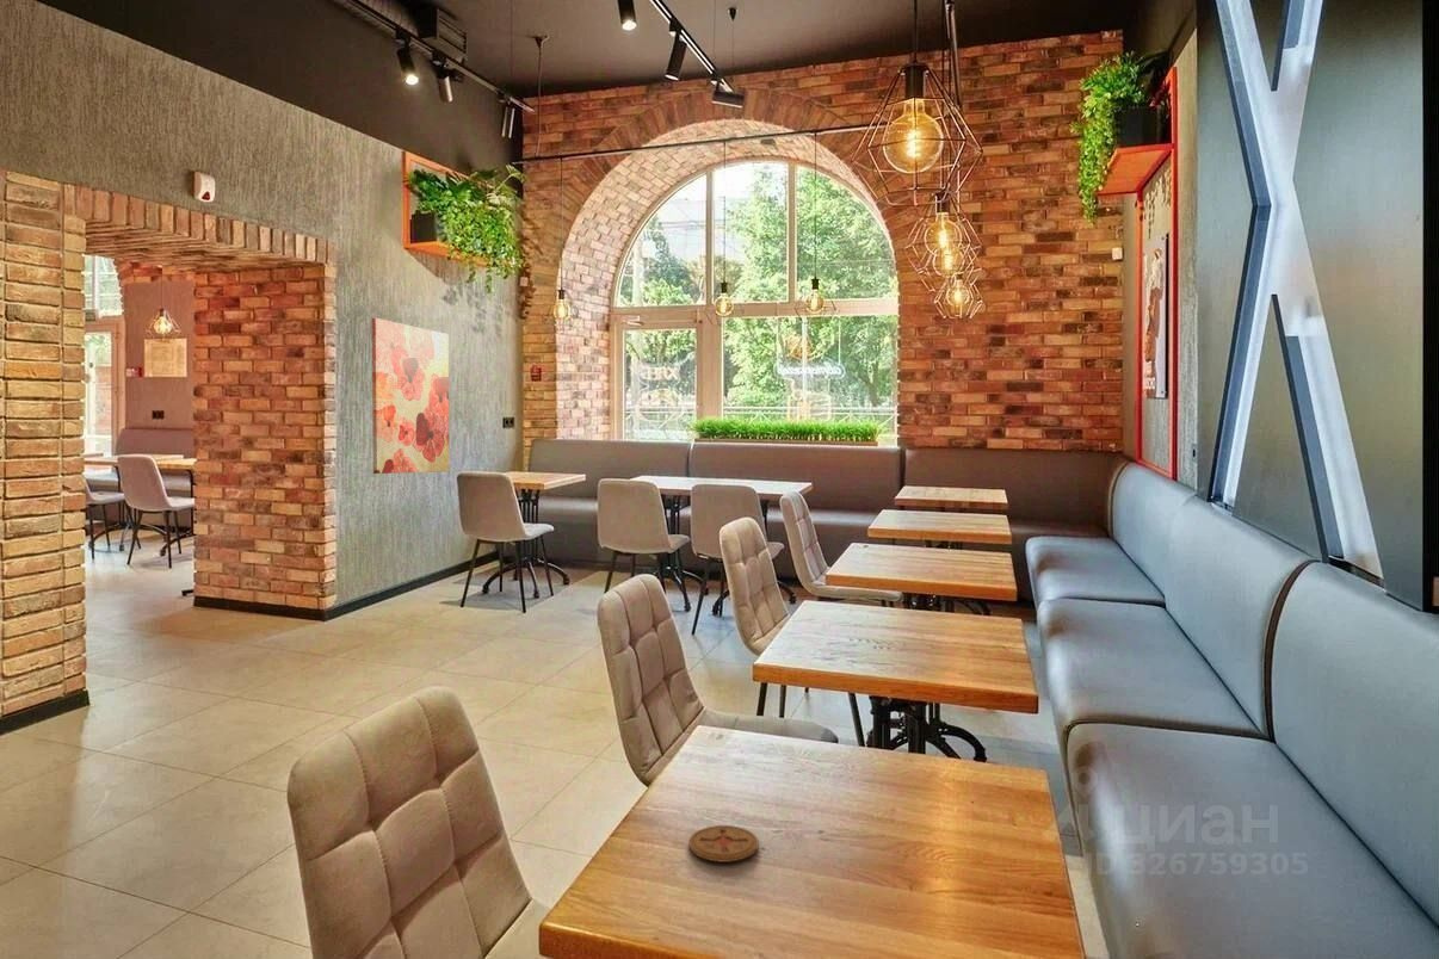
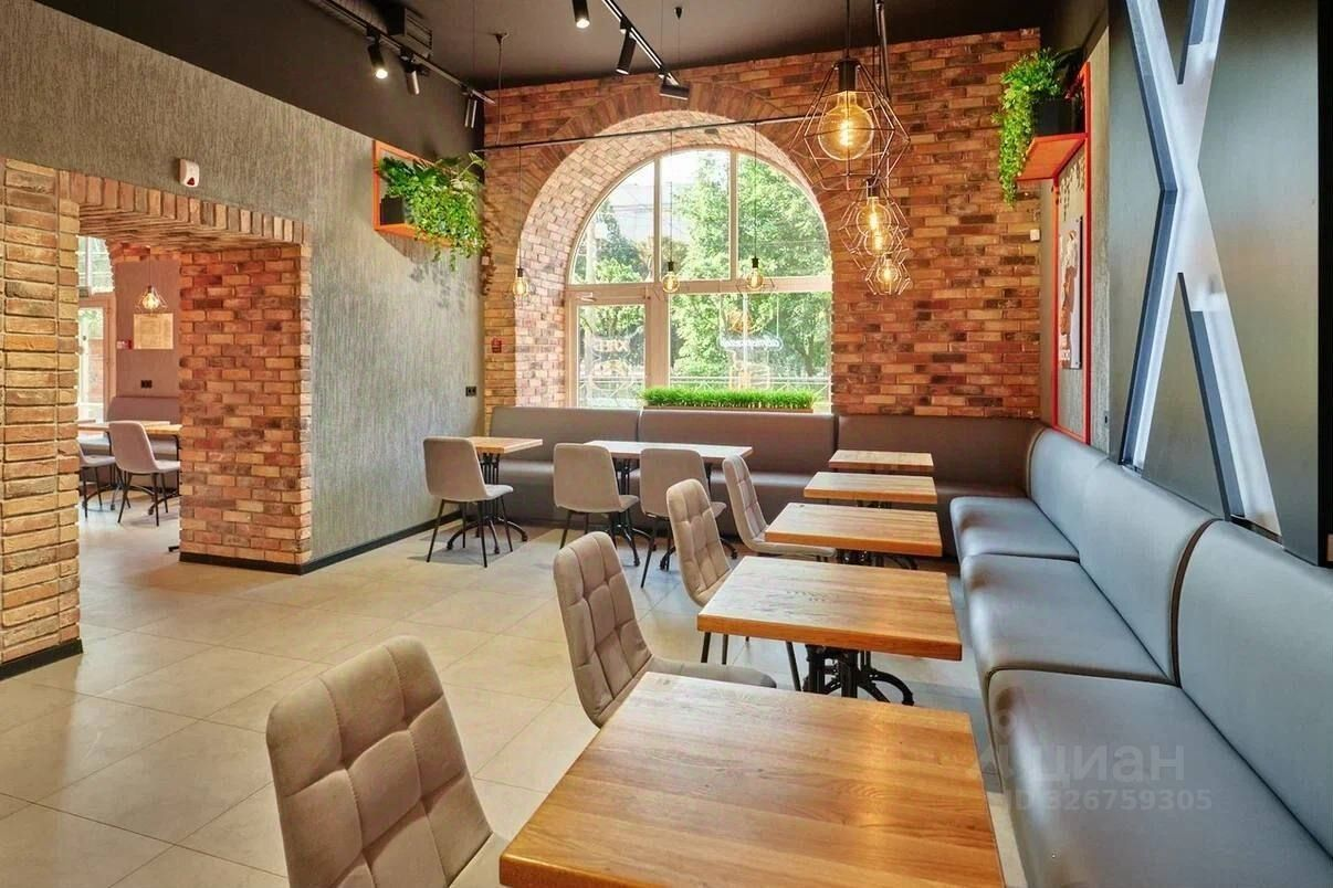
- wall art [371,317,451,475]
- coaster [687,824,760,864]
